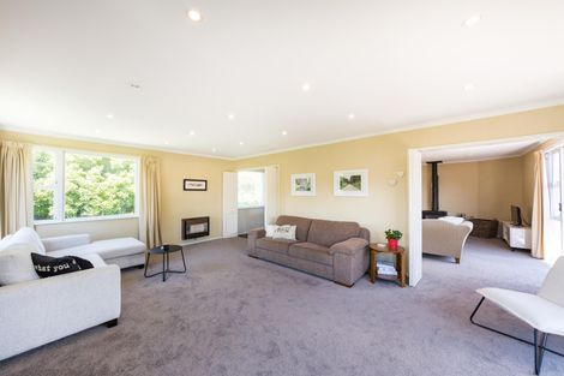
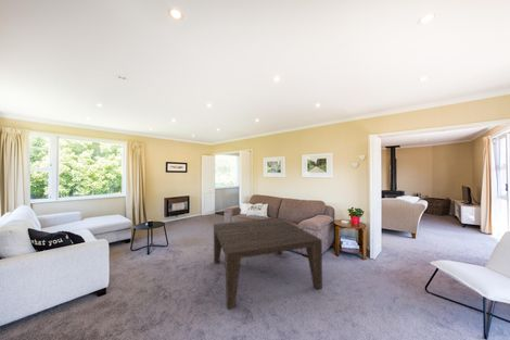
+ coffee table [213,217,323,311]
